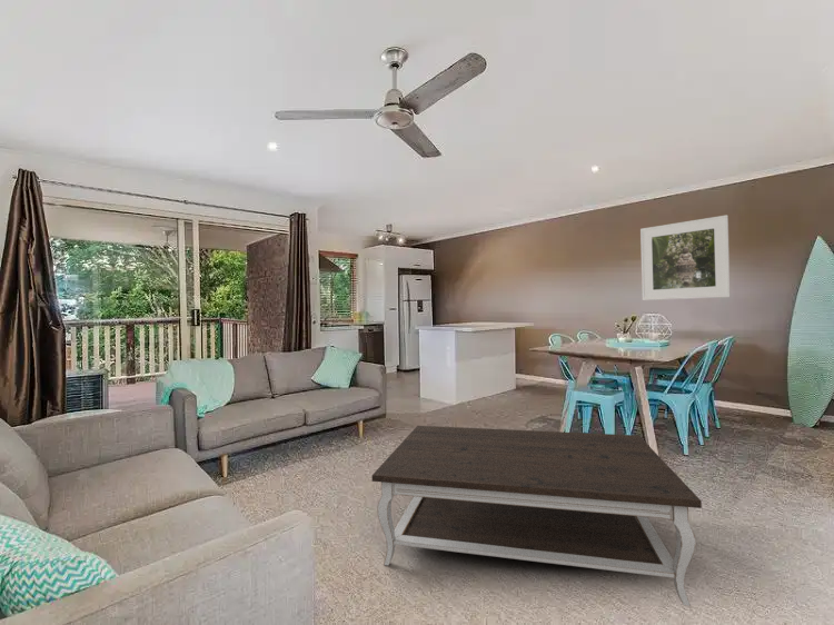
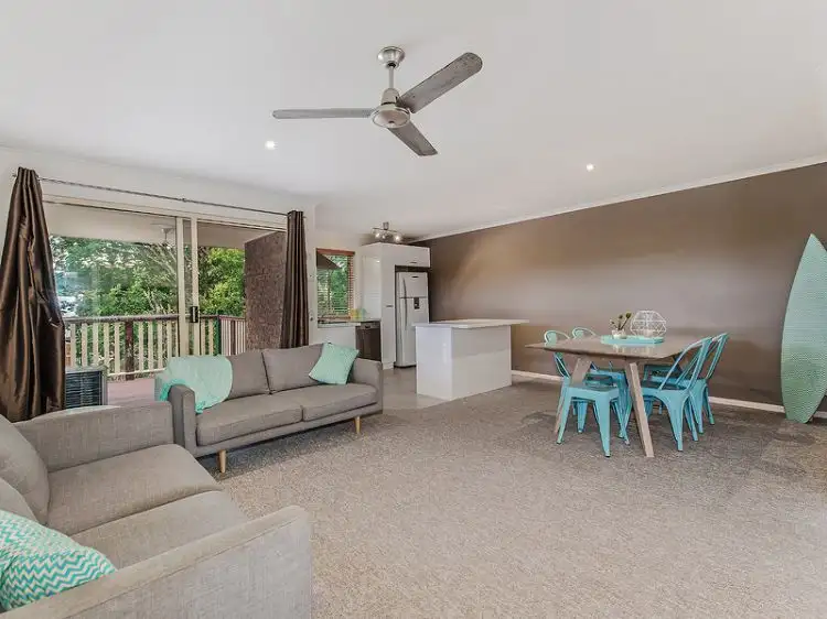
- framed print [639,214,732,301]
- coffee table [370,425,703,607]
